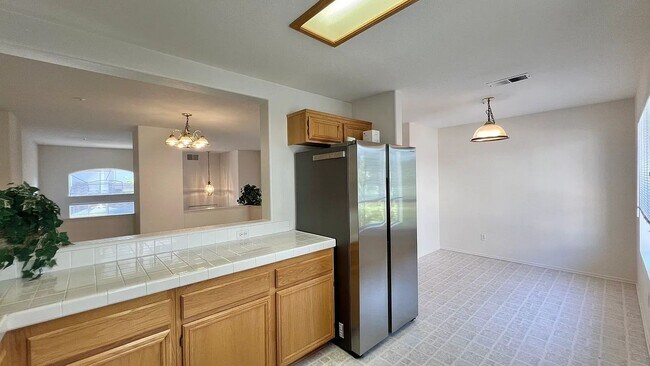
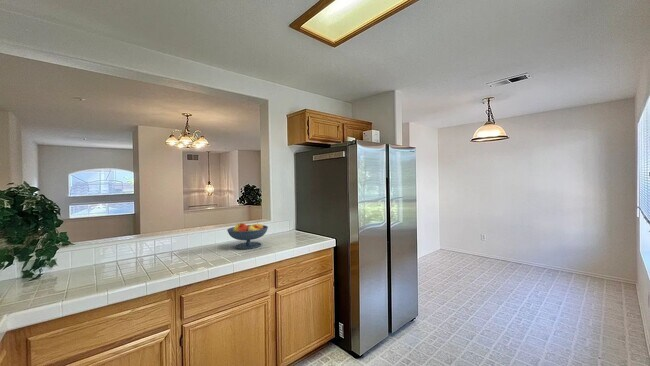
+ fruit bowl [226,221,269,250]
